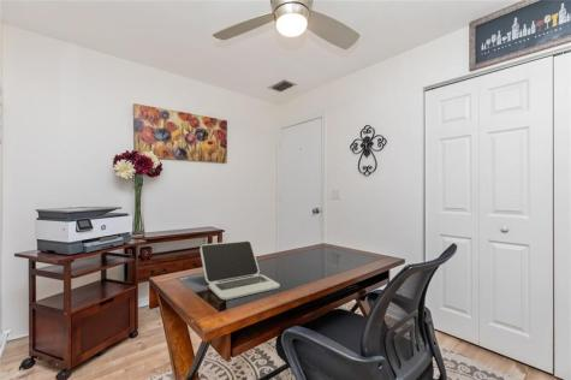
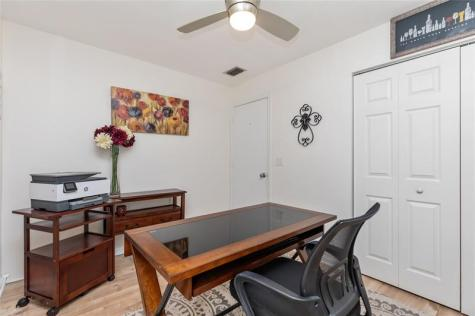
- laptop [198,239,281,301]
